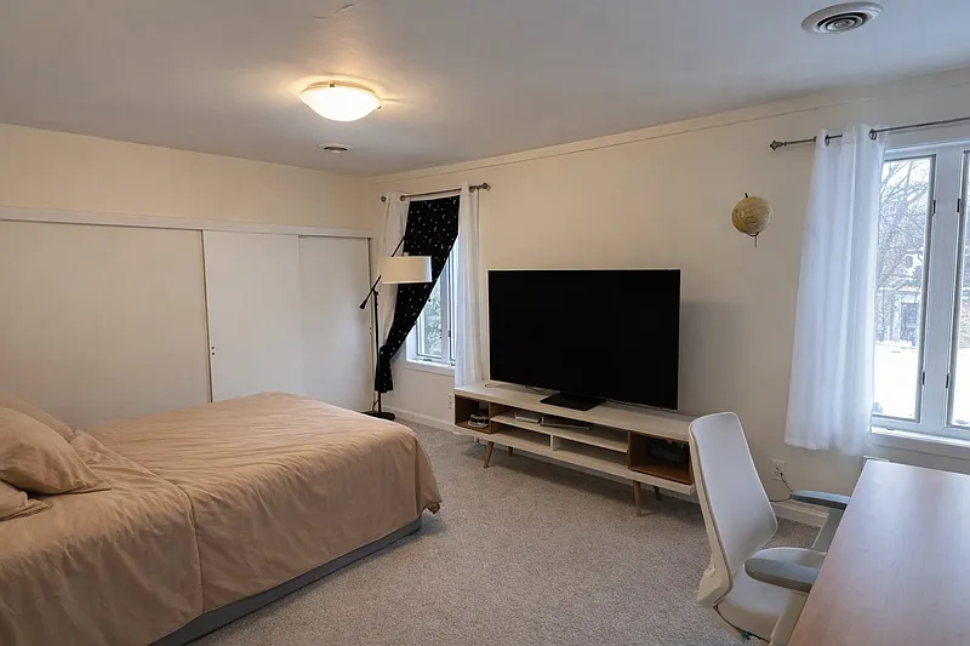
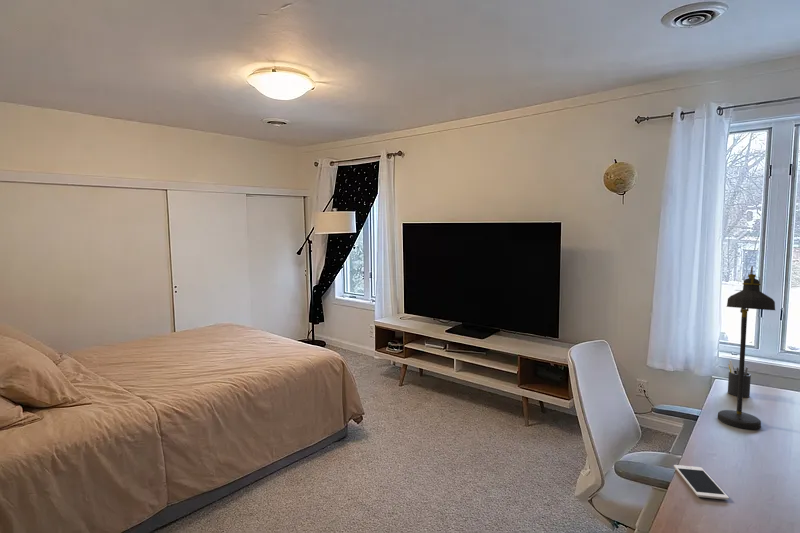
+ pen holder [727,359,752,398]
+ desk lamp [717,265,776,430]
+ cell phone [673,464,730,501]
